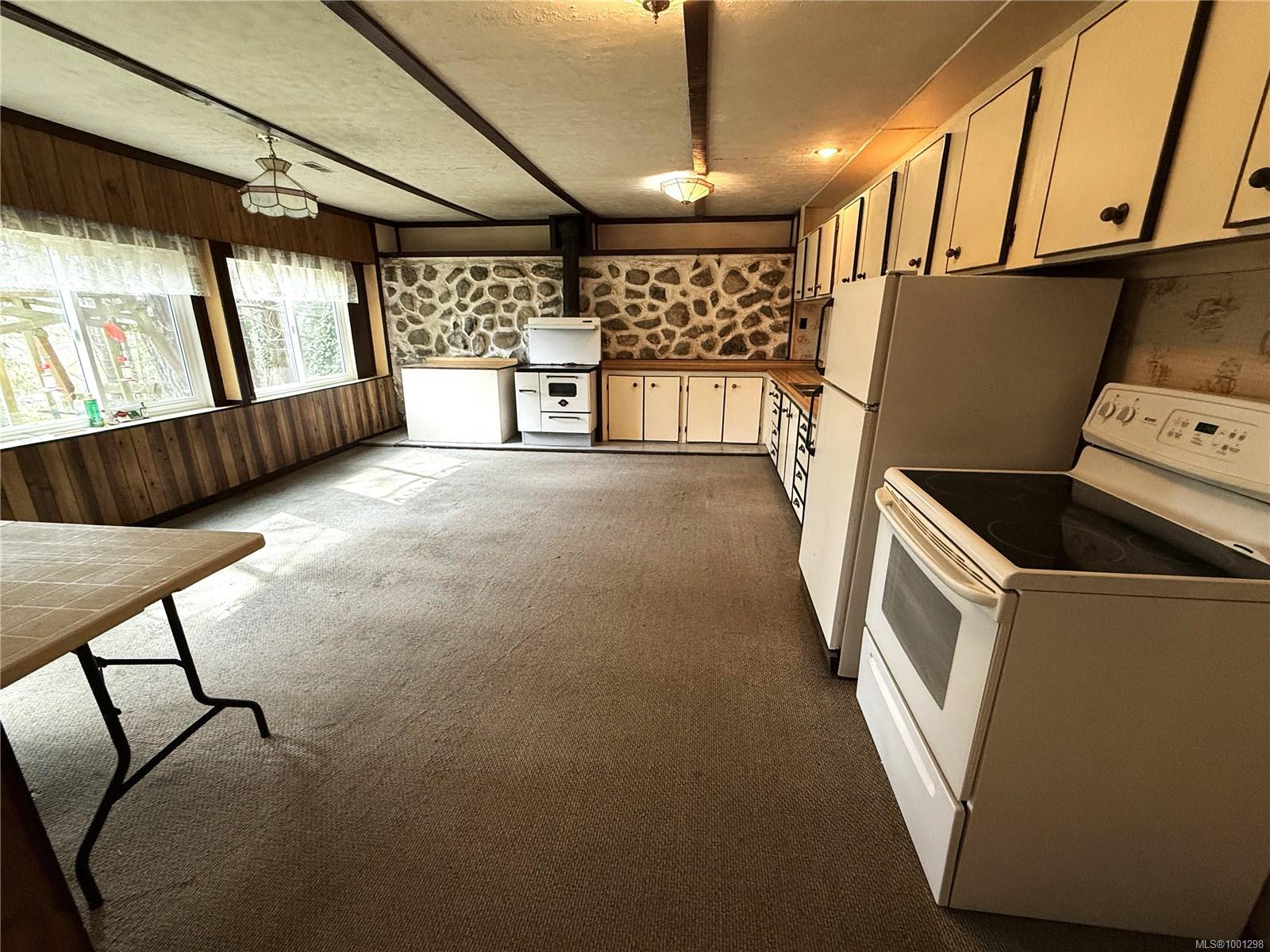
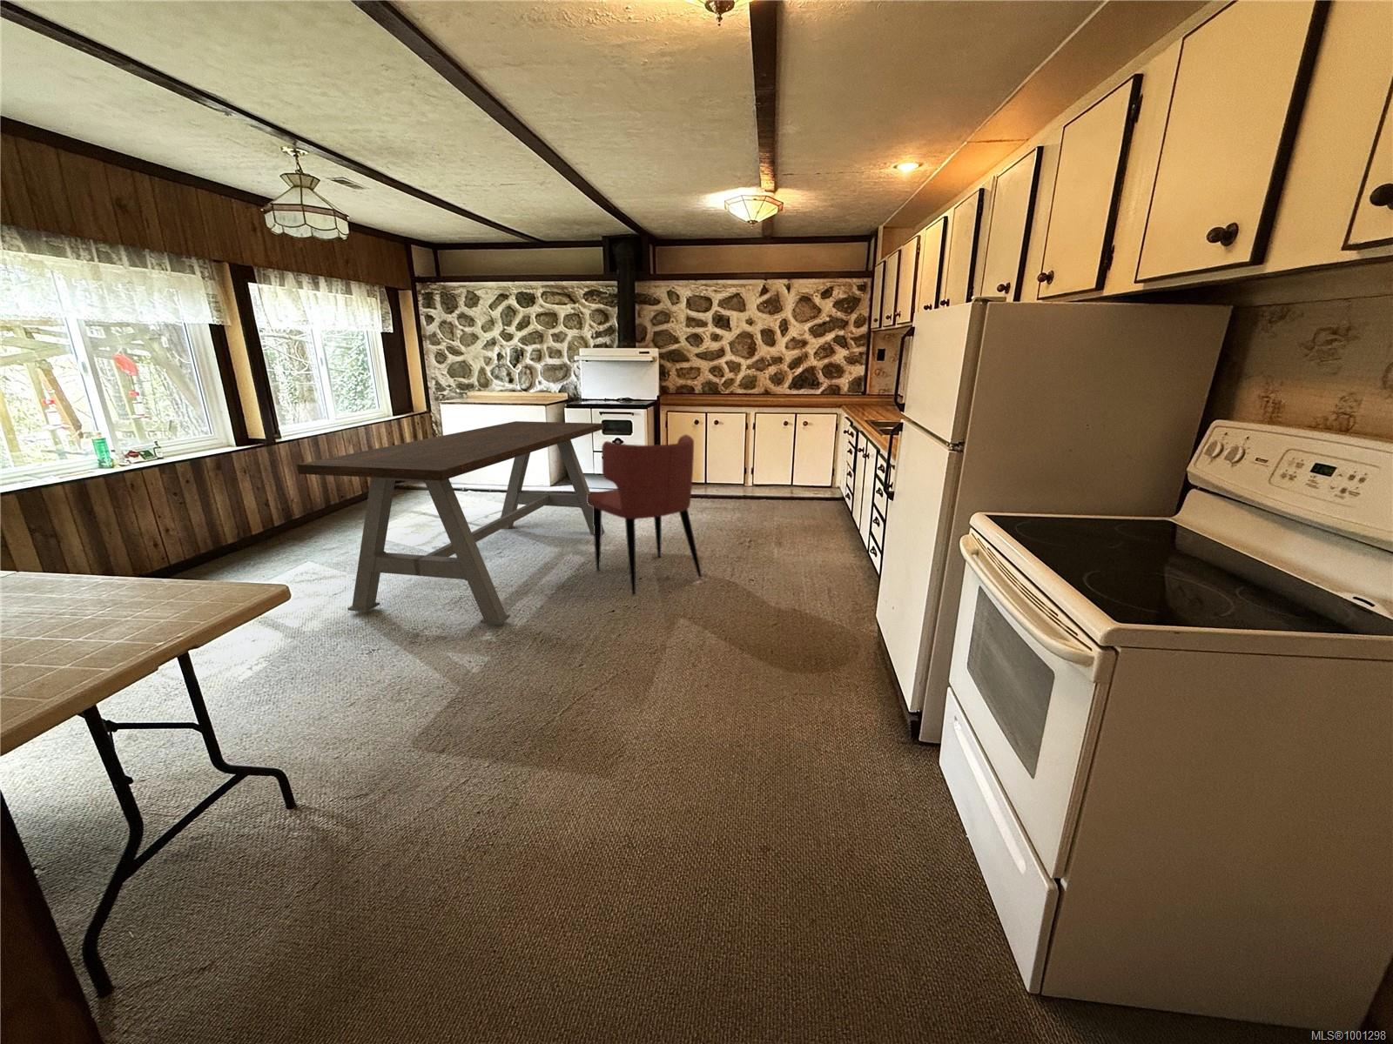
+ dining chair [587,433,703,597]
+ dining table [296,420,605,625]
